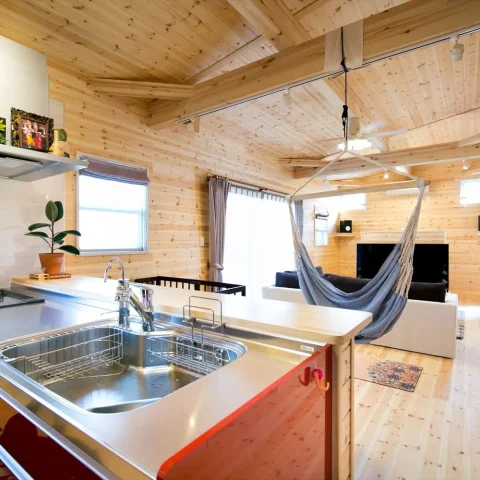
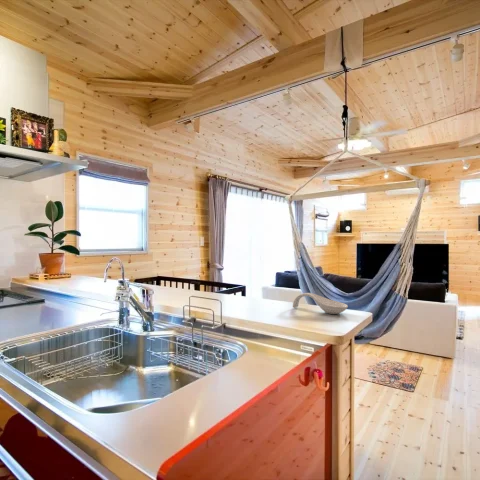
+ spoon rest [292,292,349,315]
